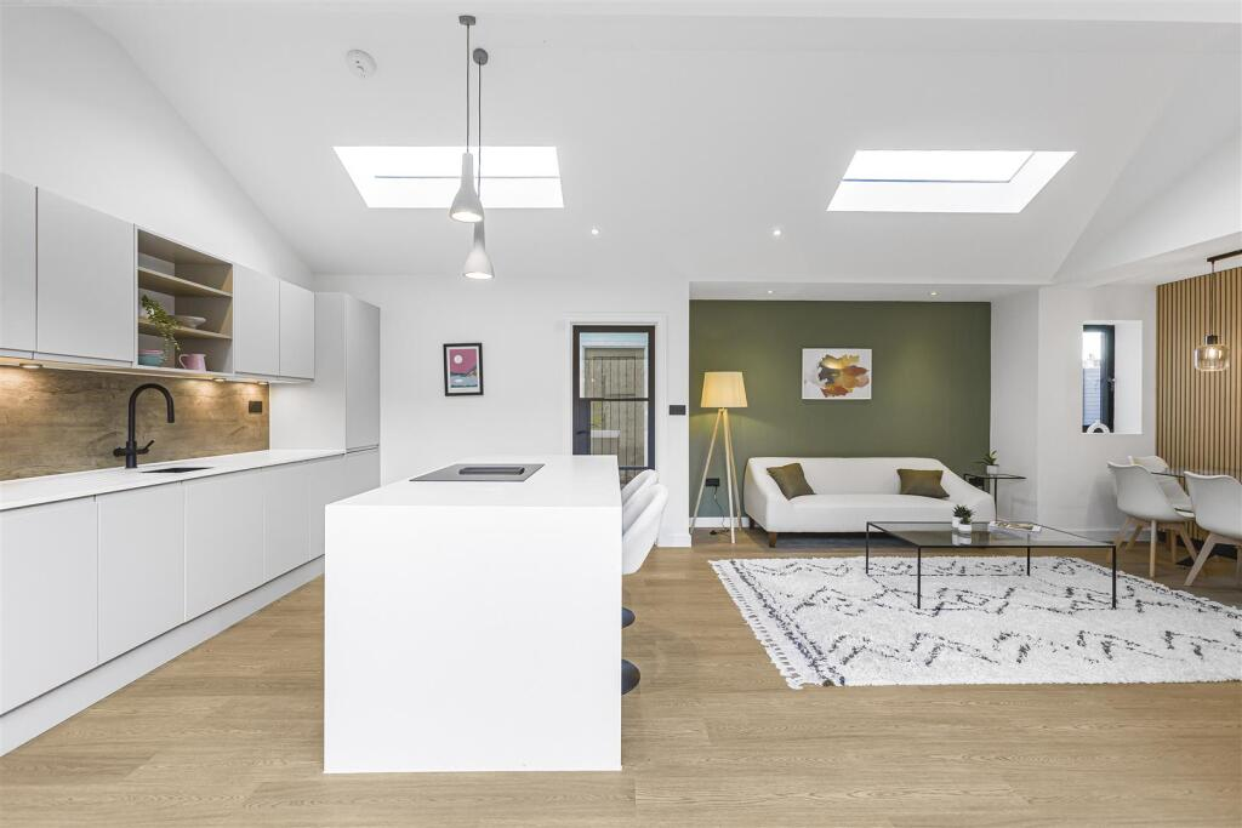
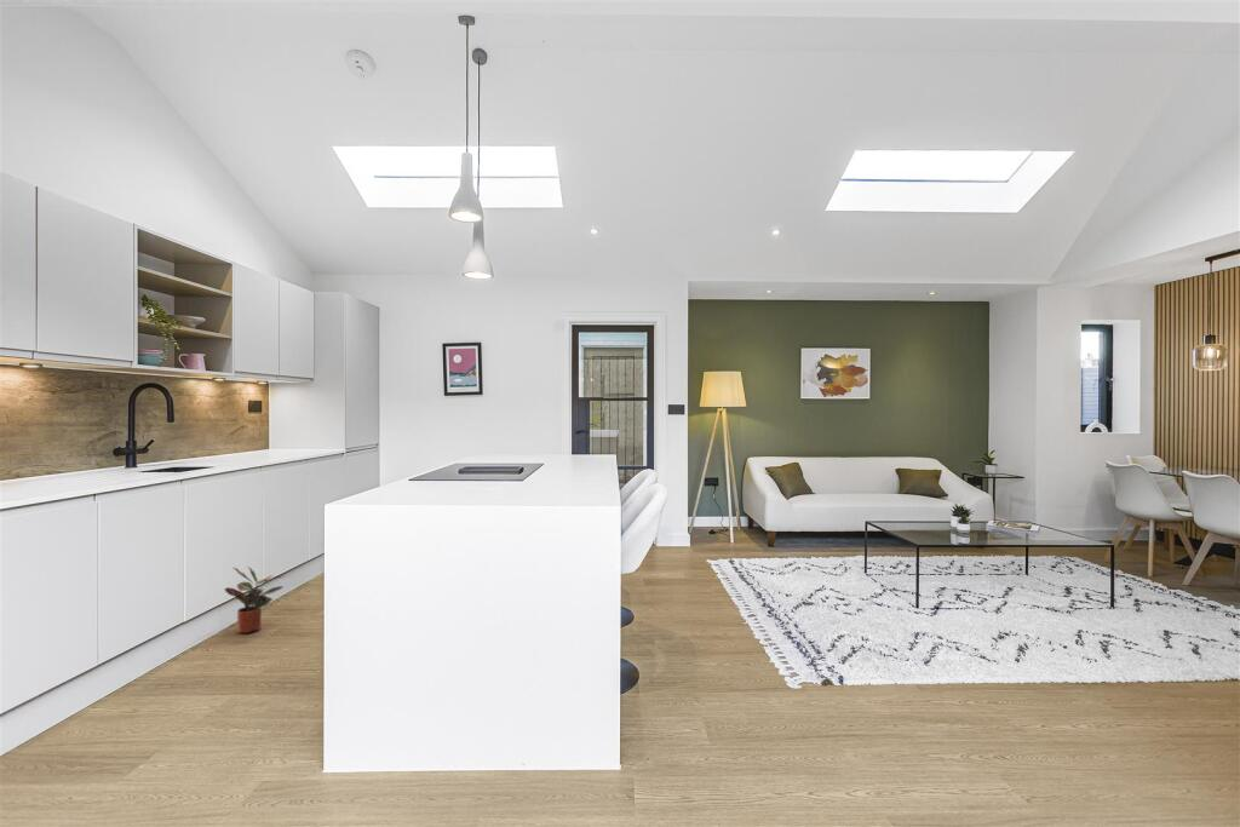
+ potted plant [224,565,286,634]
